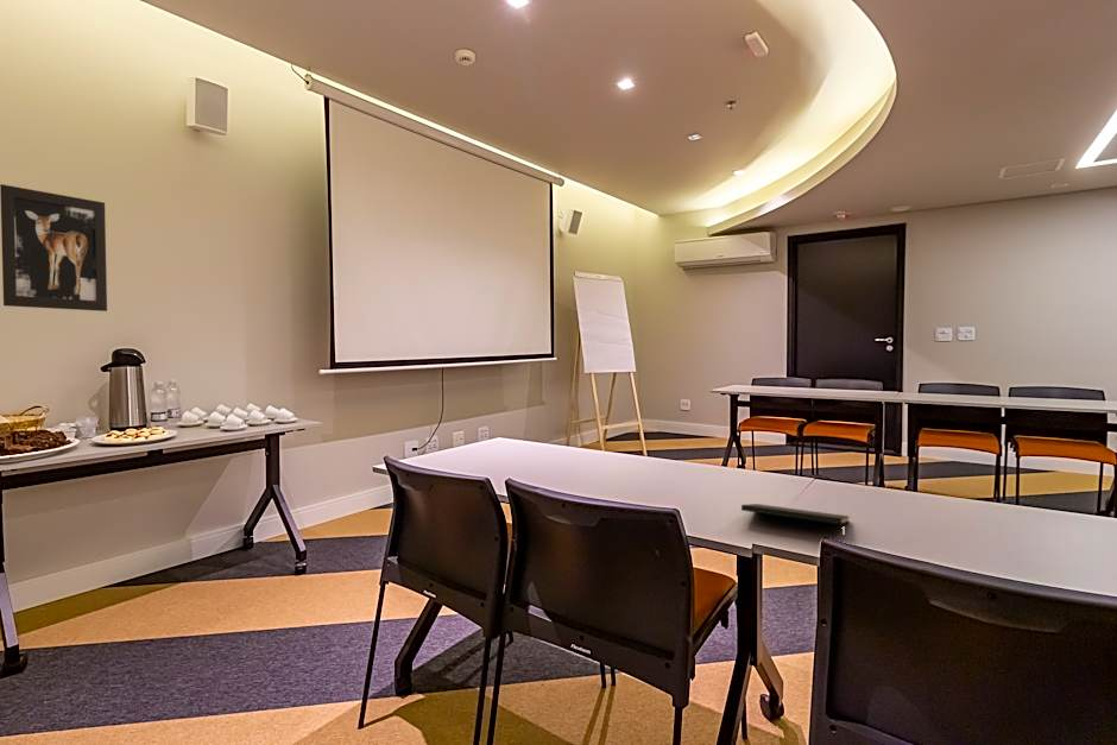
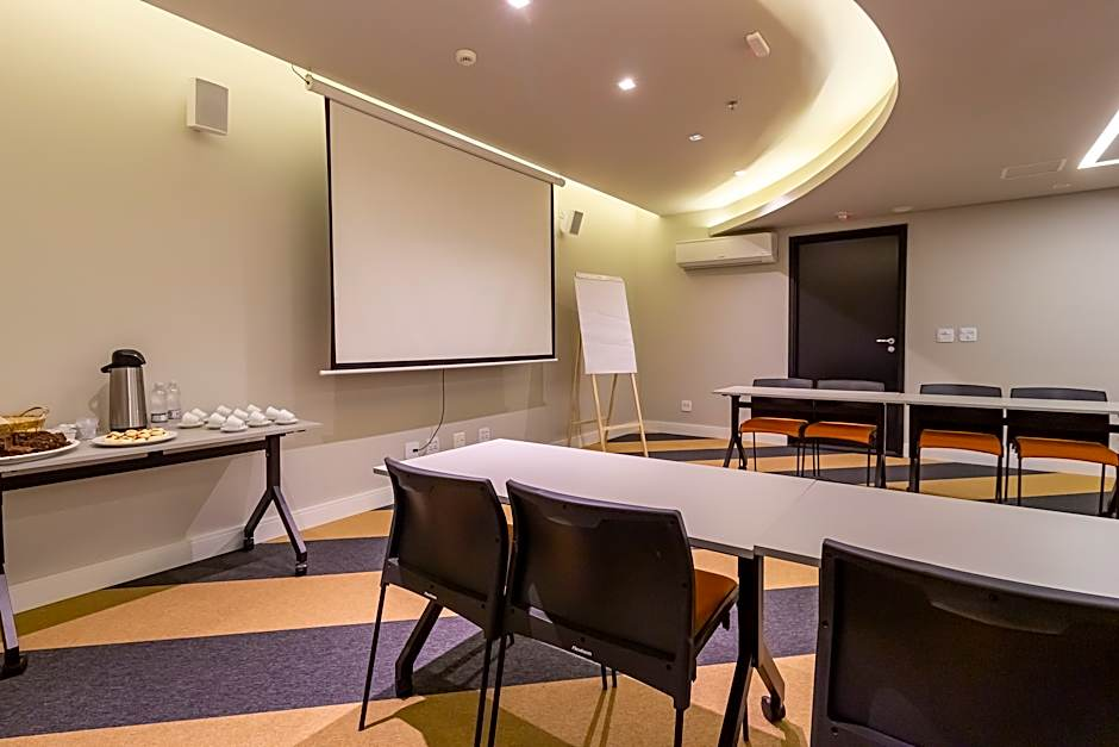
- wall art [0,183,108,312]
- notepad [740,503,851,539]
